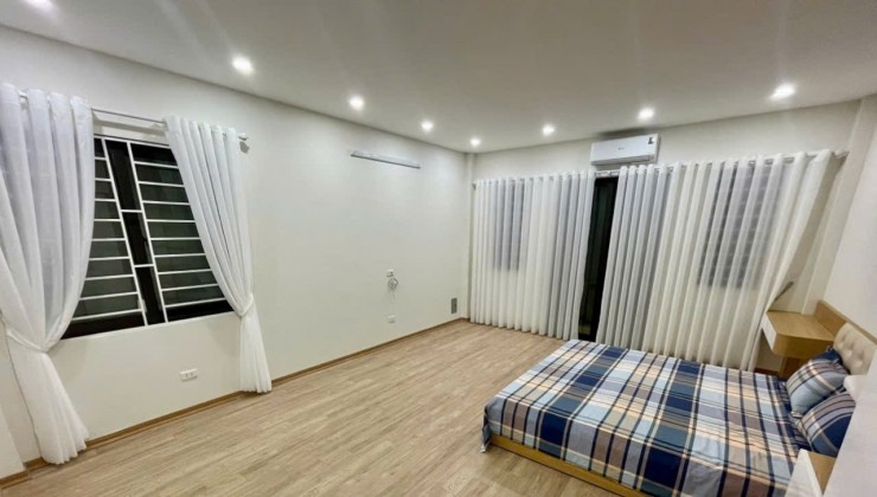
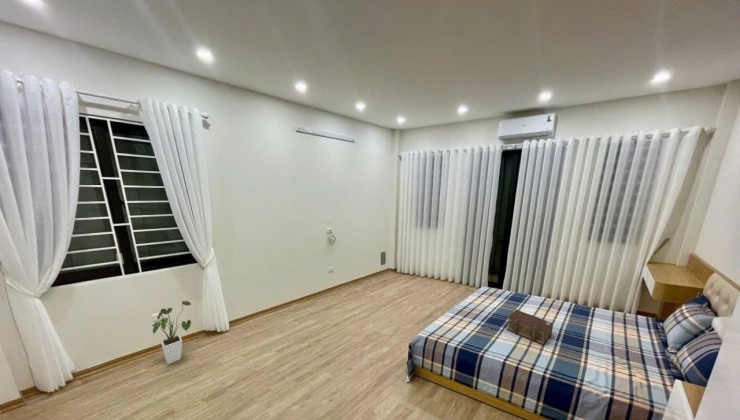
+ house plant [151,300,192,365]
+ bible [505,309,554,346]
